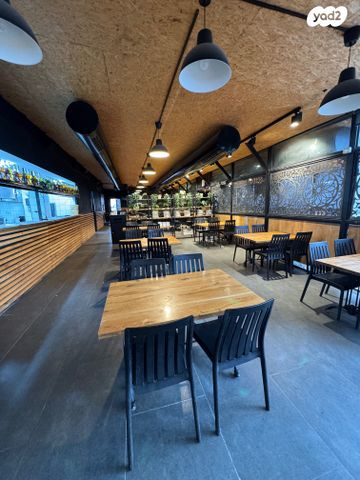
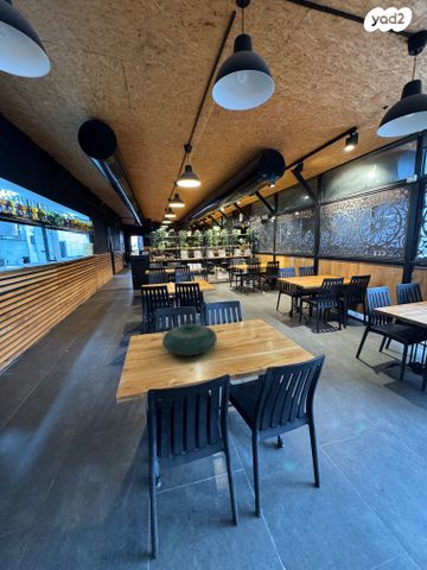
+ decorative bowl [161,323,218,357]
